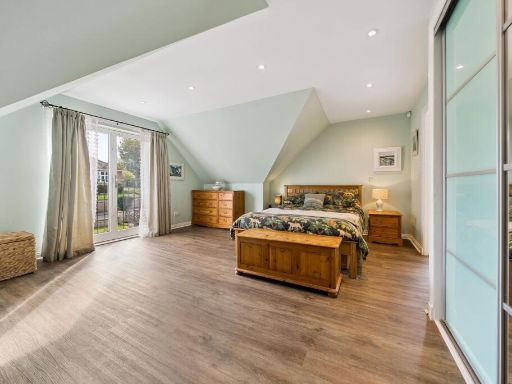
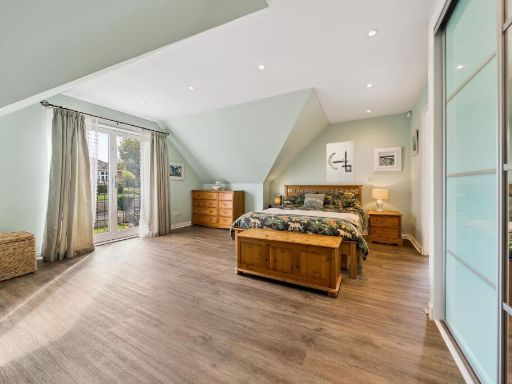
+ wall art [326,140,356,183]
